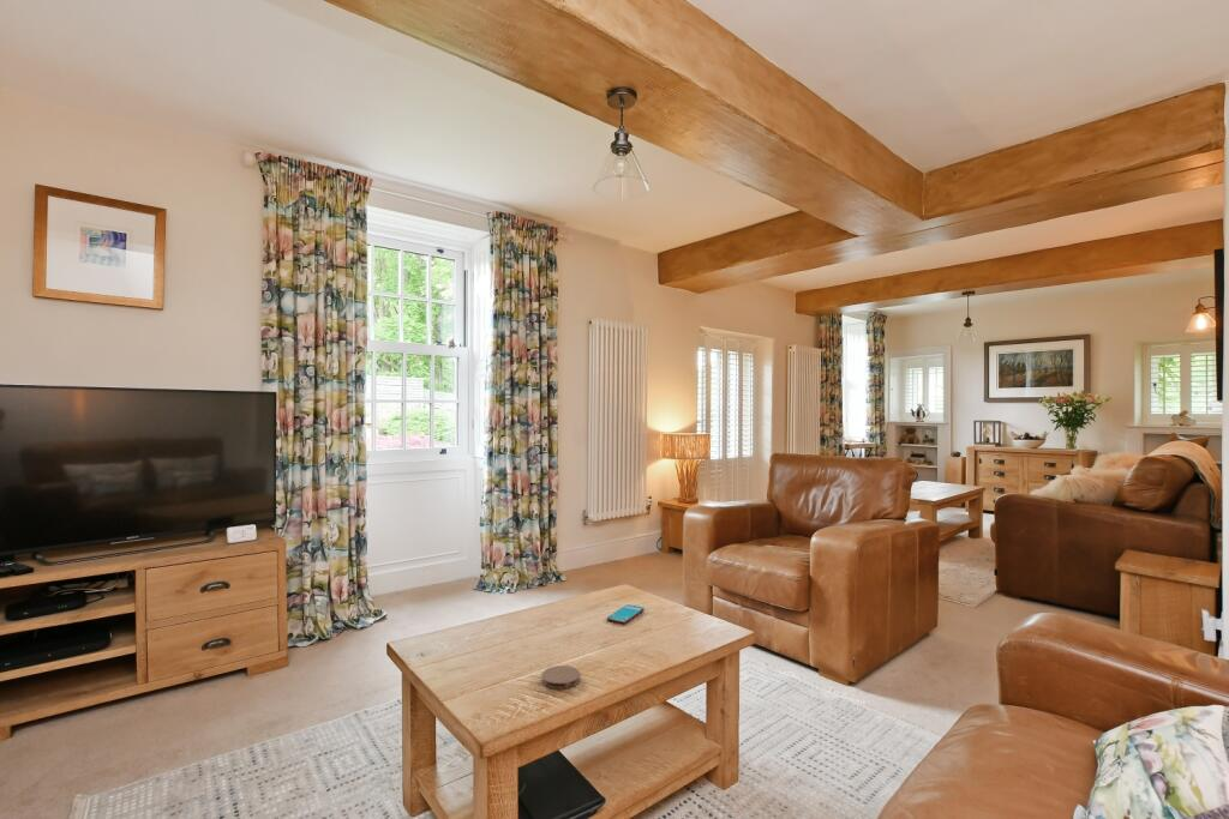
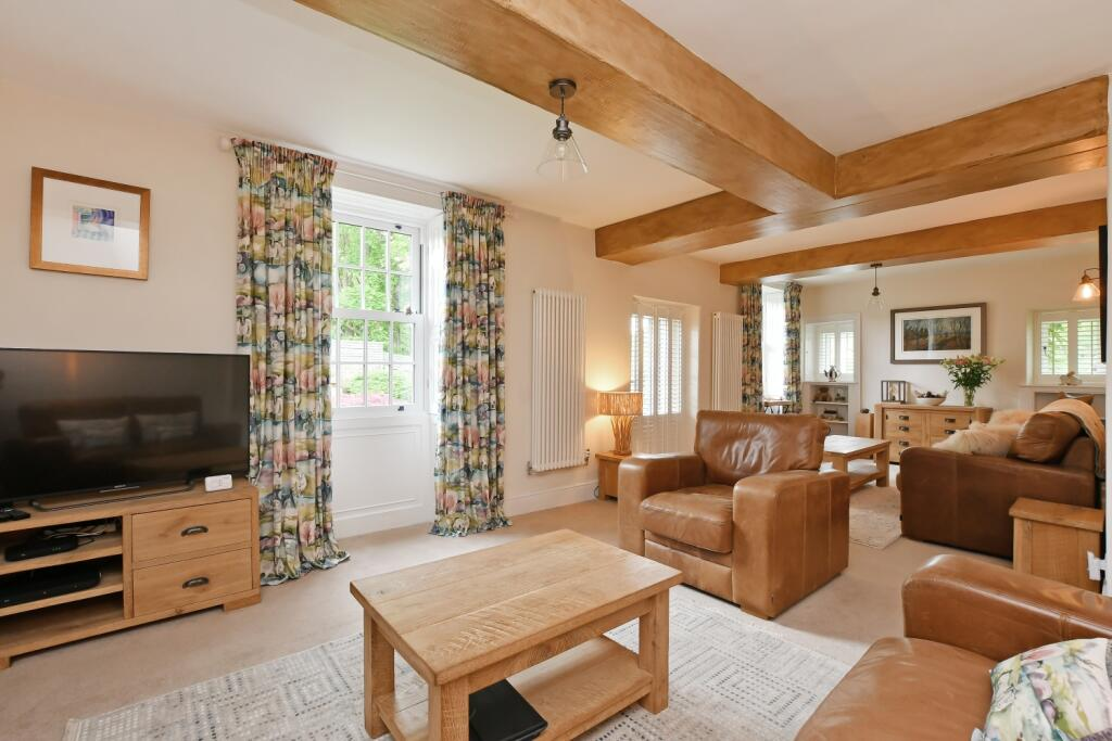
- coaster [540,664,581,689]
- smartphone [606,603,646,625]
